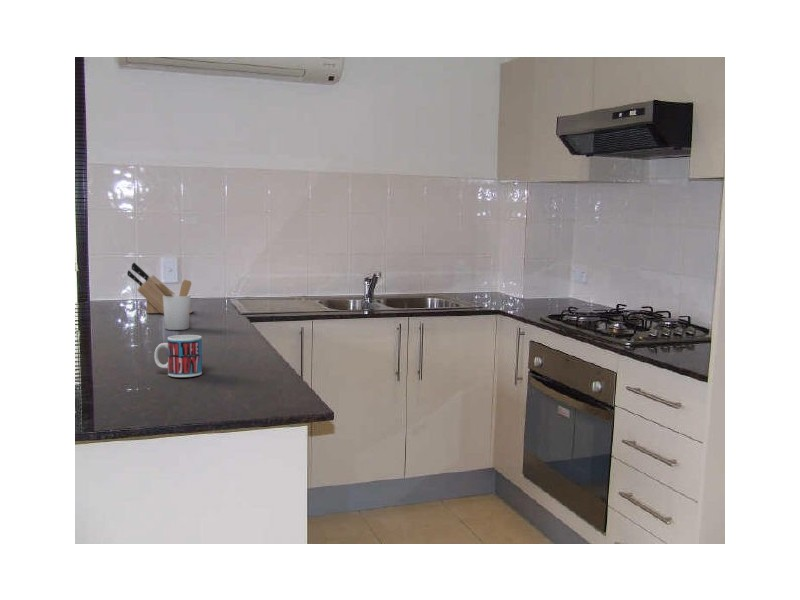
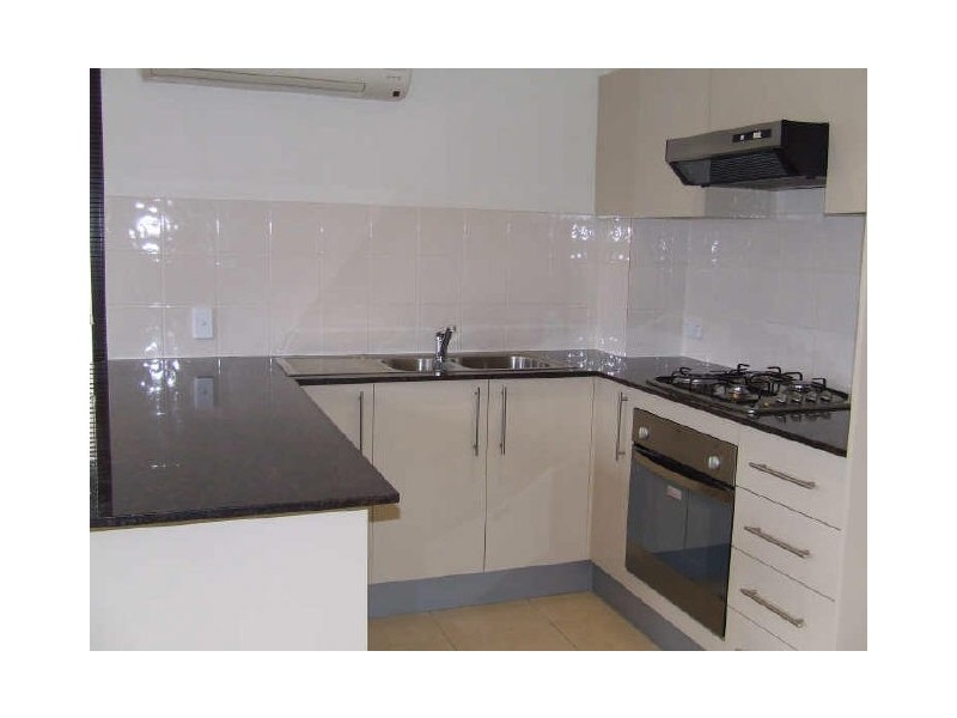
- knife block [126,262,194,314]
- utensil holder [153,279,192,331]
- mug [153,334,203,378]
